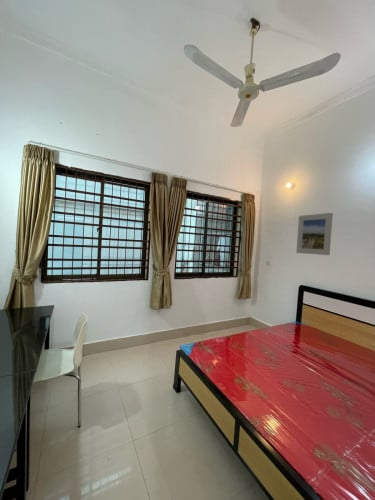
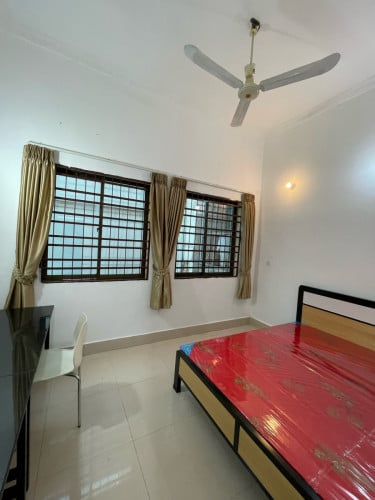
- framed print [295,212,334,256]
